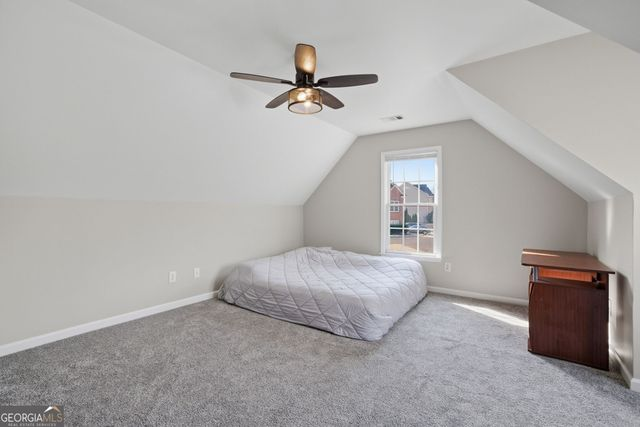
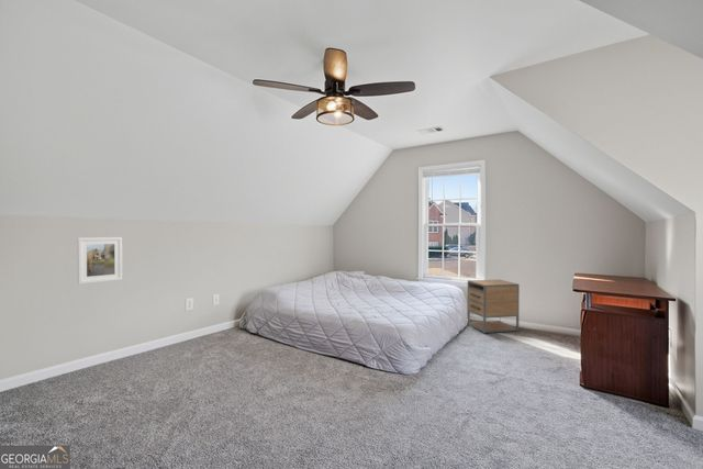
+ nightstand [466,279,521,334]
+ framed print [77,236,123,286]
